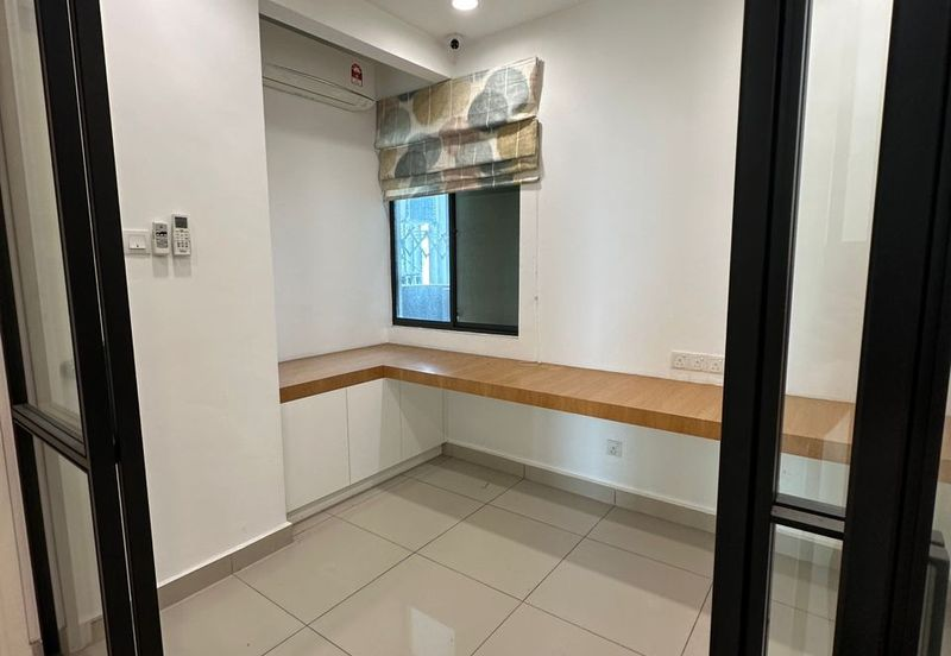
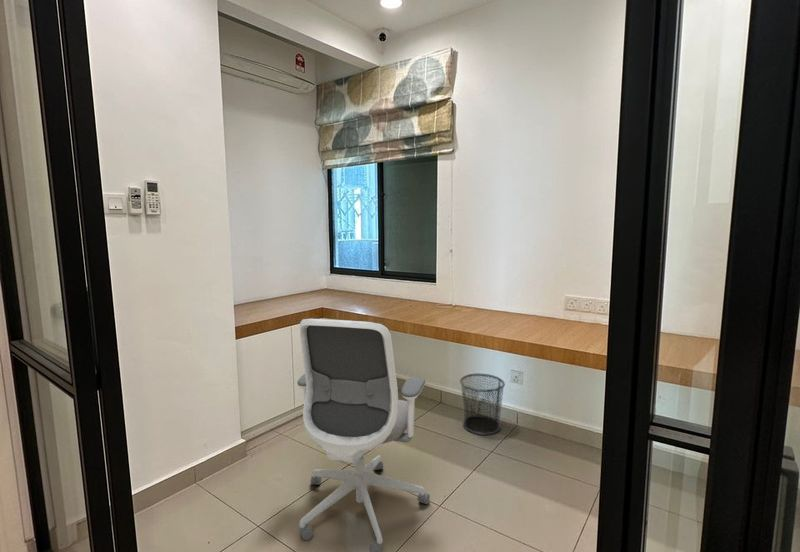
+ waste bin [459,373,506,436]
+ office chair [297,317,431,552]
